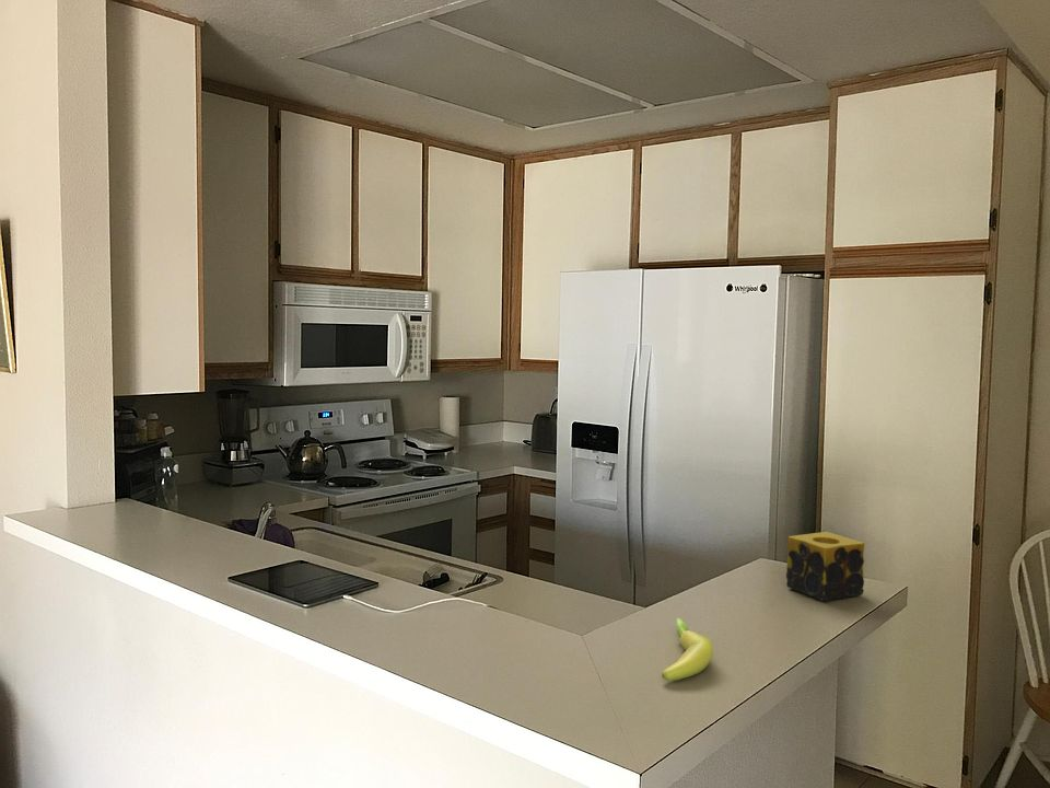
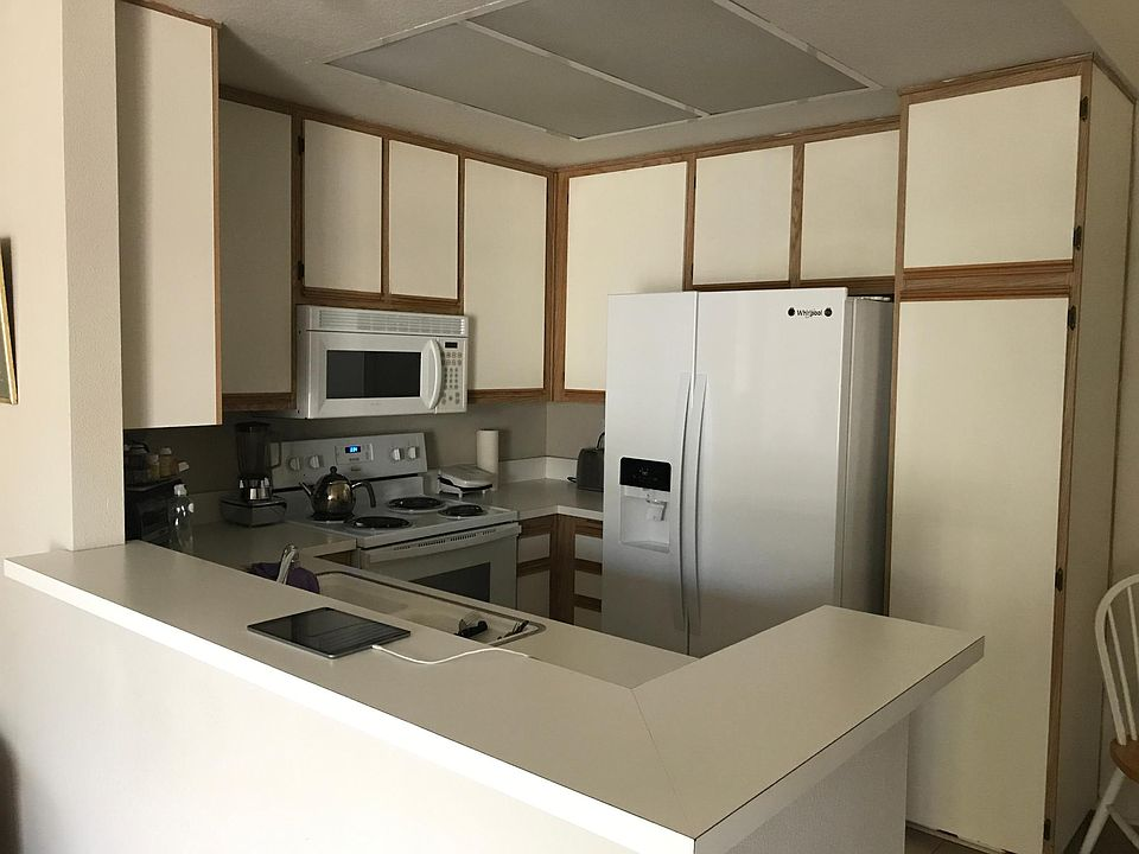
- banana [661,617,713,681]
- candle [785,531,866,602]
